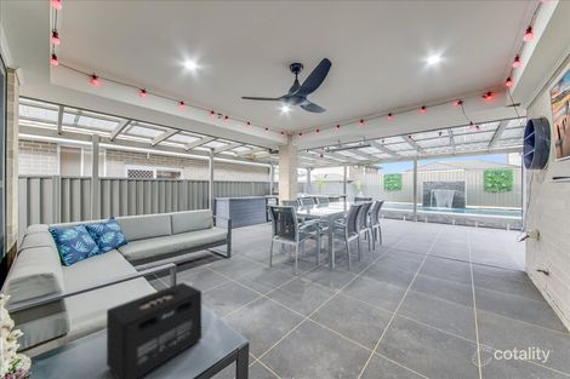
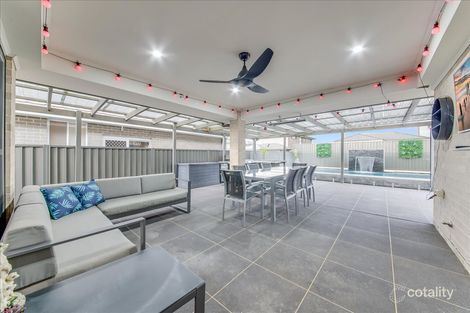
- speaker [106,281,203,379]
